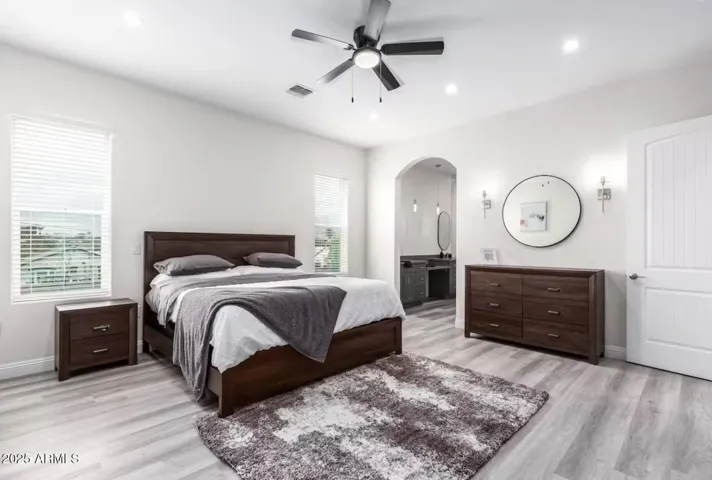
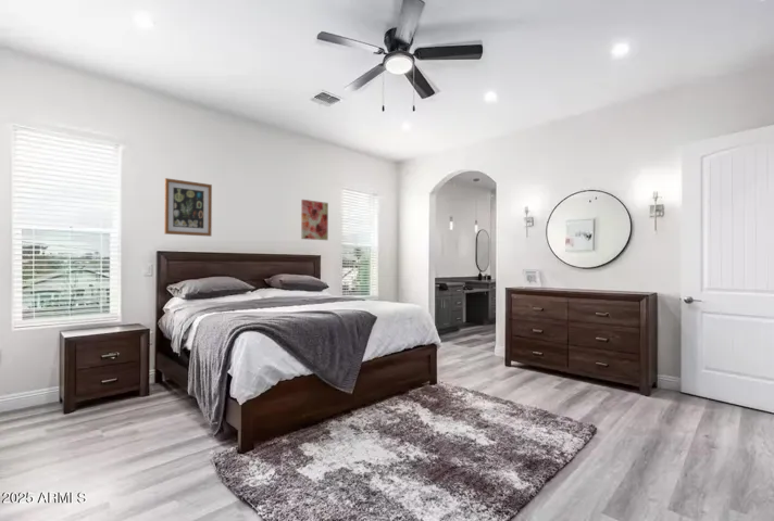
+ wall art [300,199,329,241]
+ wall art [163,177,213,238]
